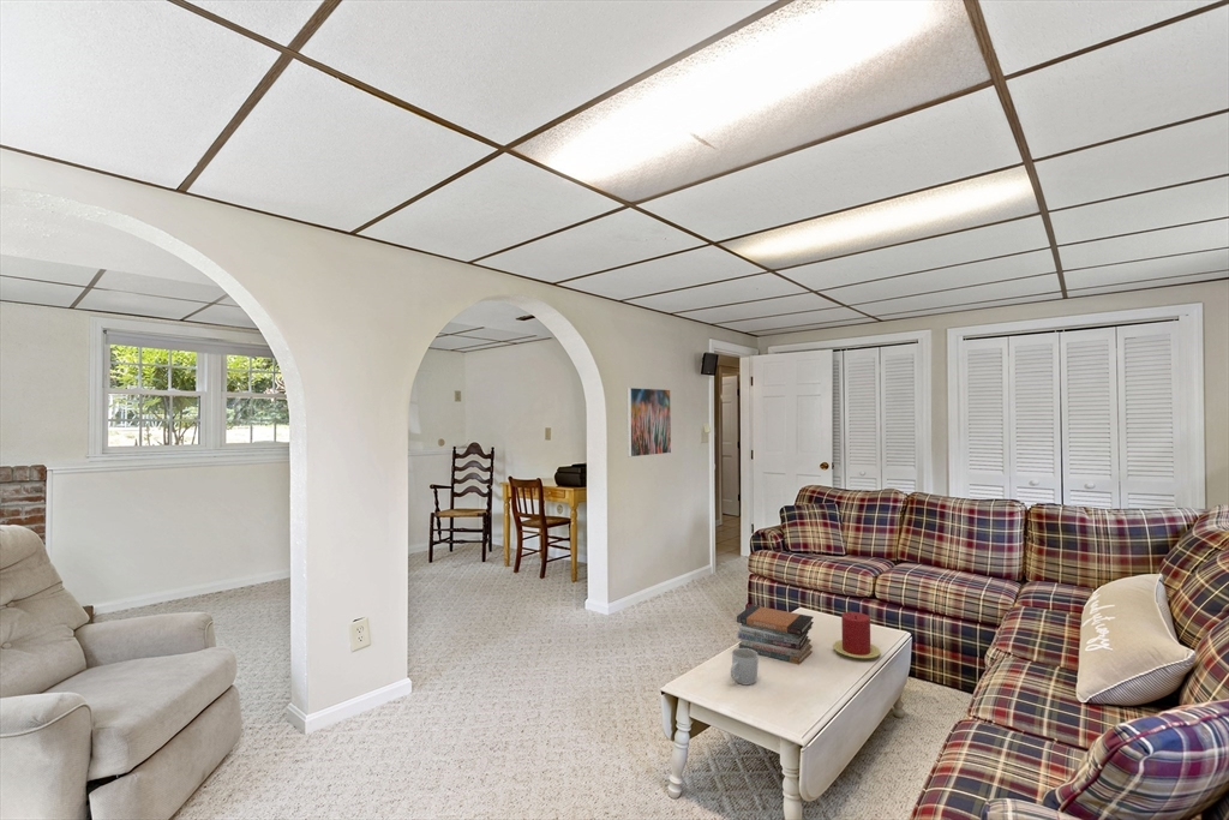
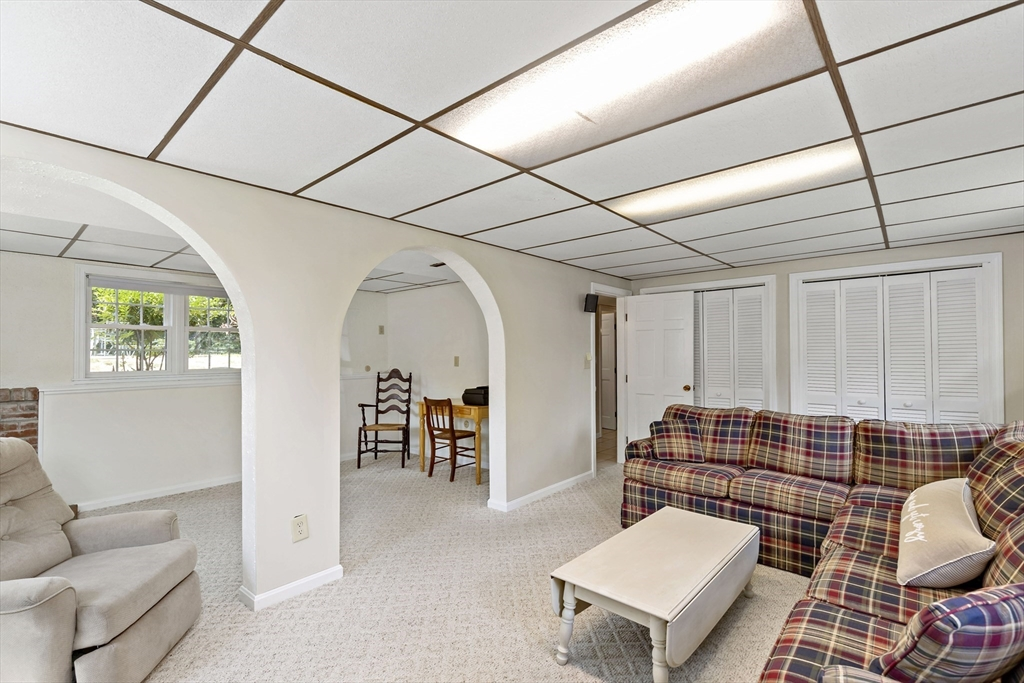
- mug [730,647,760,686]
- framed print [627,387,672,459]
- candle [832,611,881,659]
- book stack [736,604,815,666]
